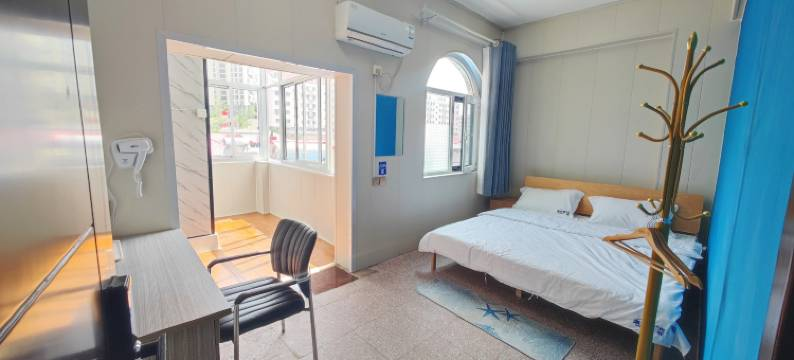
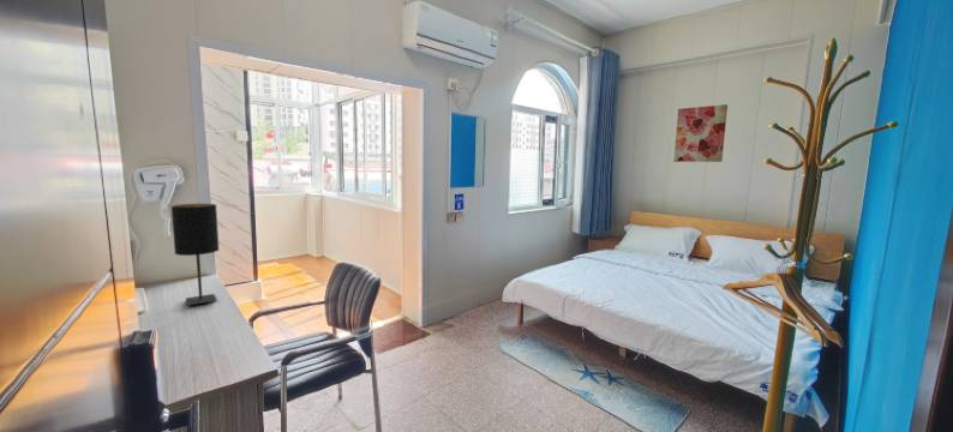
+ wall art [672,103,729,163]
+ table lamp [170,203,220,307]
